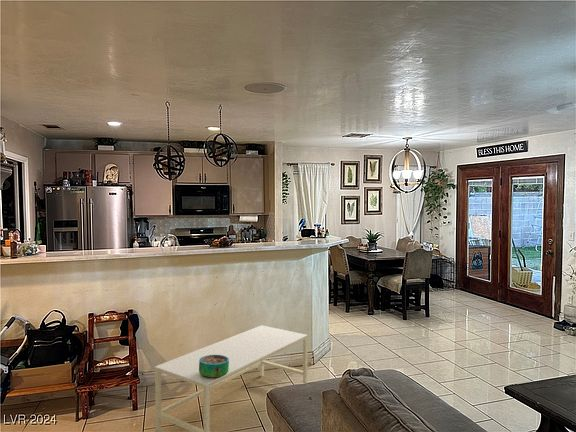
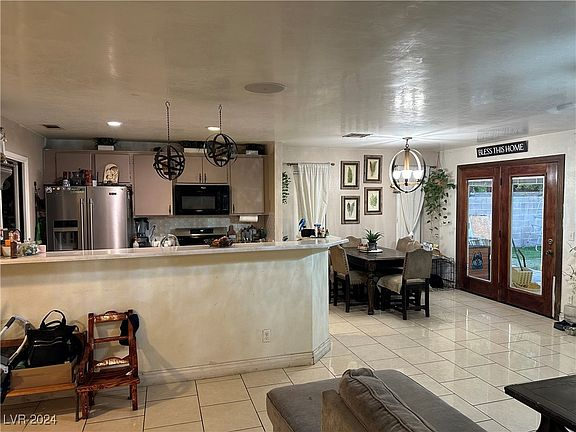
- decorative bowl [199,355,229,378]
- coffee table [154,324,308,432]
